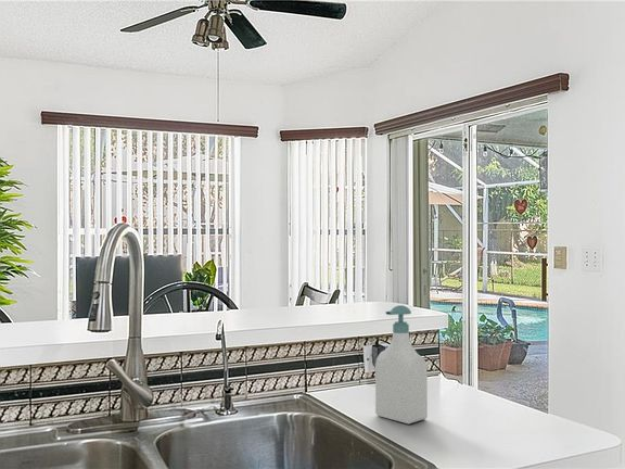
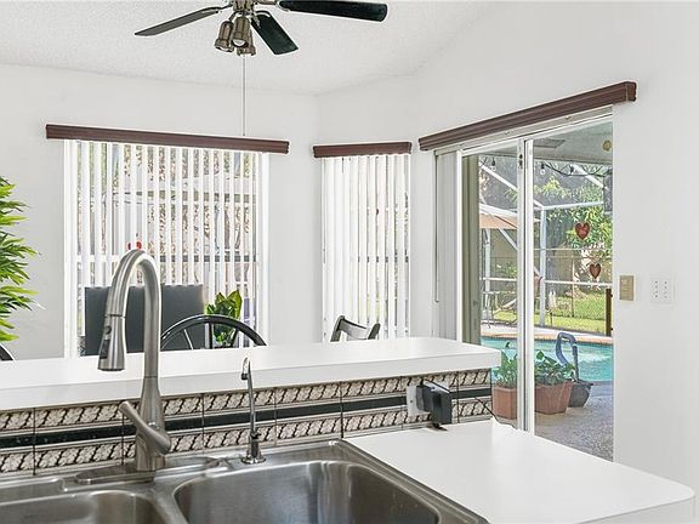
- soap bottle [374,304,429,424]
